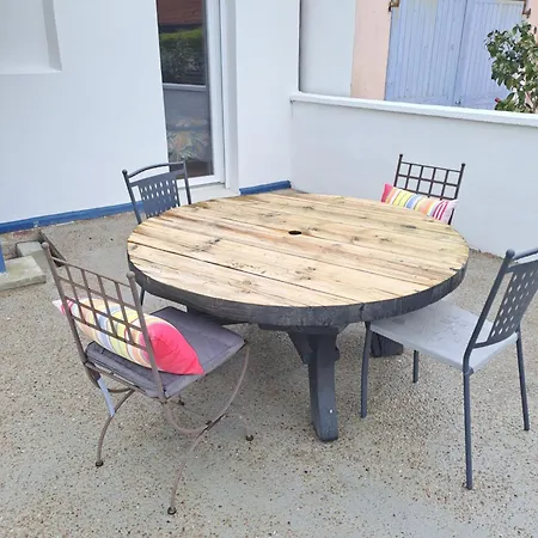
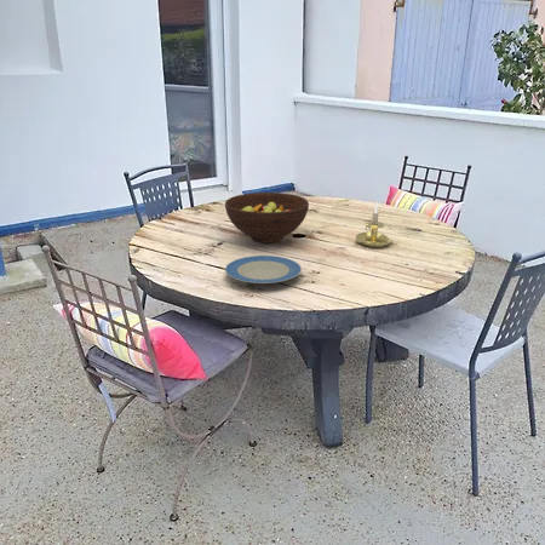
+ fruit bowl [224,191,310,243]
+ plate [224,254,303,285]
+ candle holder [355,201,392,249]
